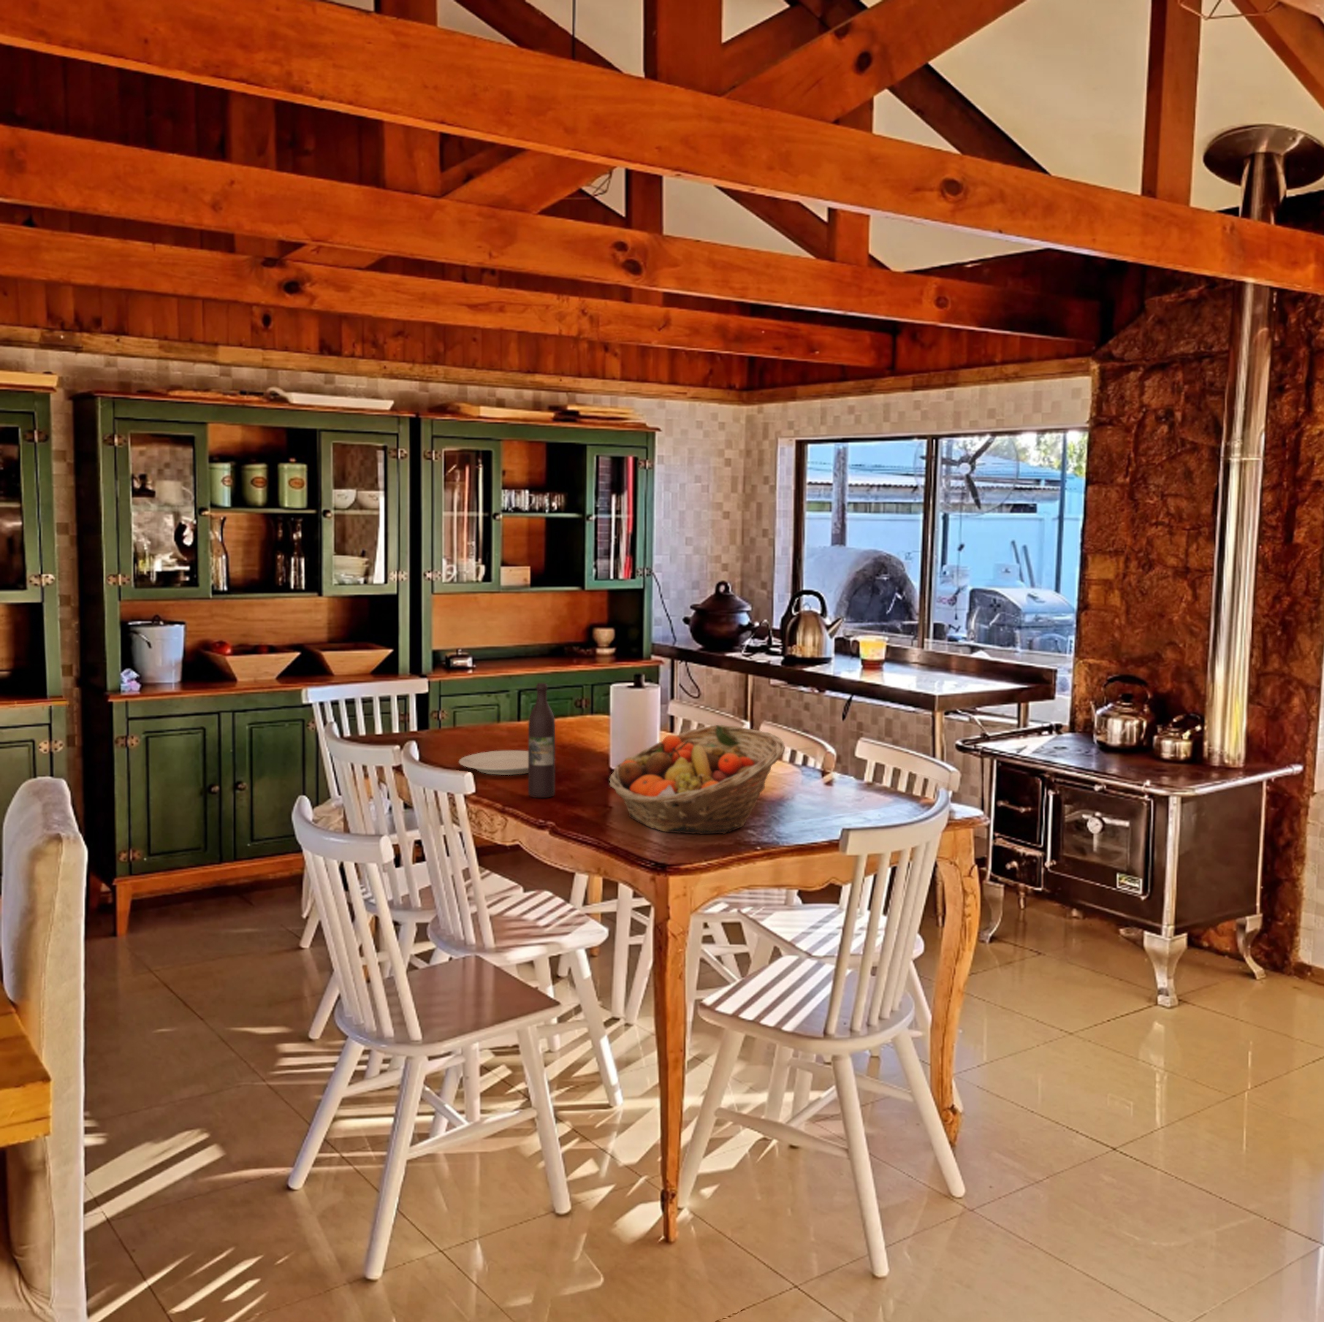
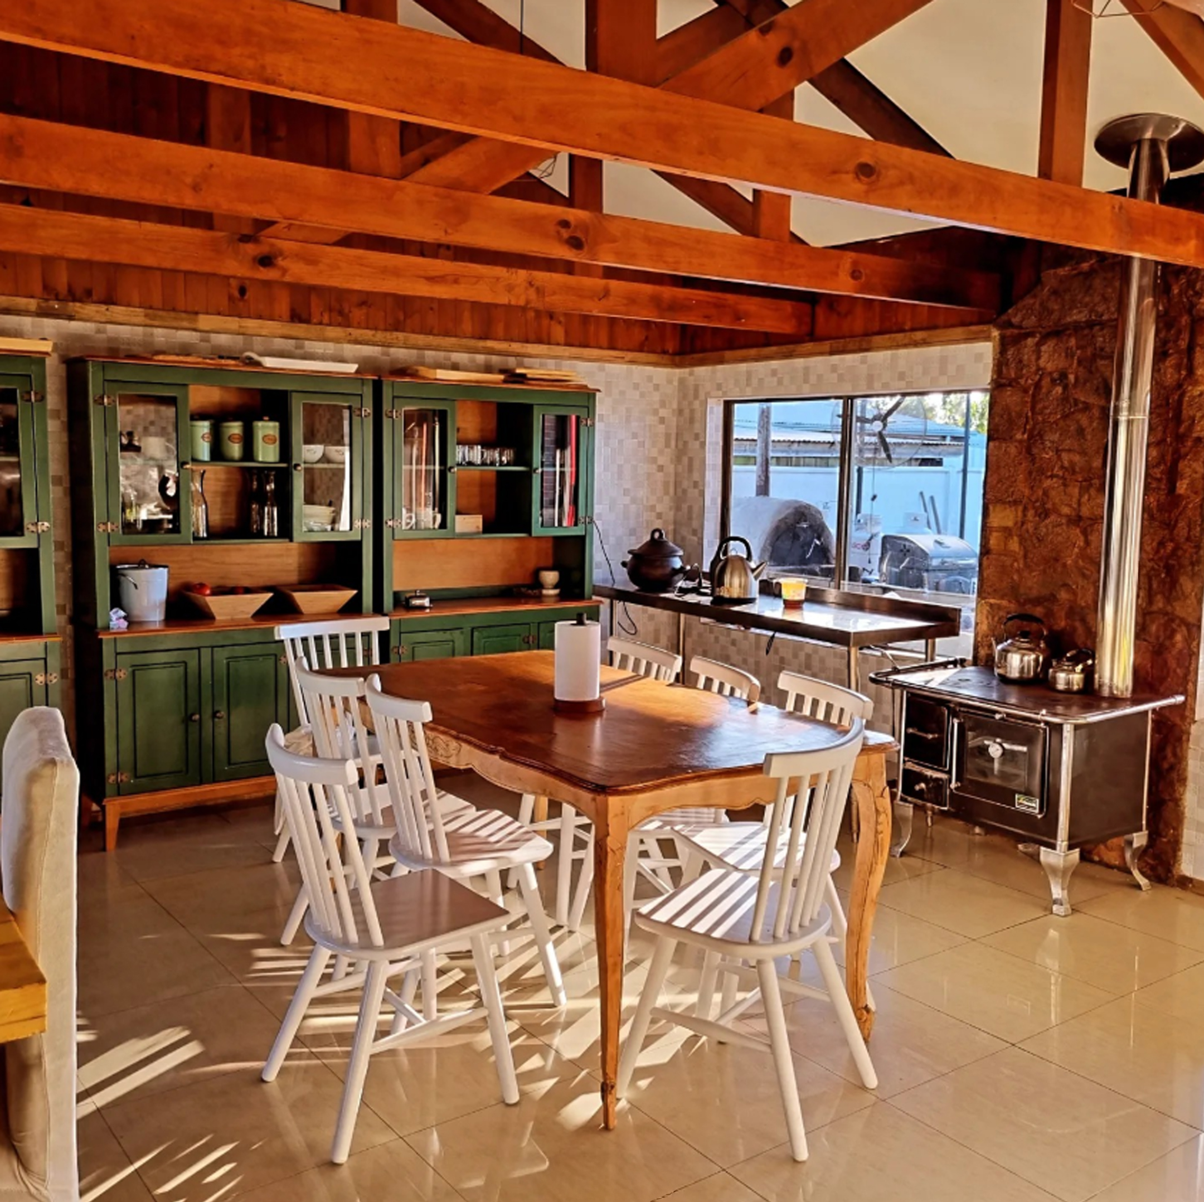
- chinaware [459,749,555,776]
- fruit basket [609,724,785,834]
- wine bottle [528,683,555,798]
